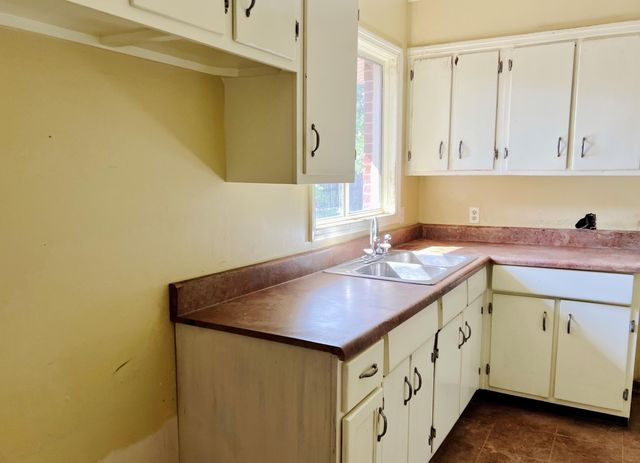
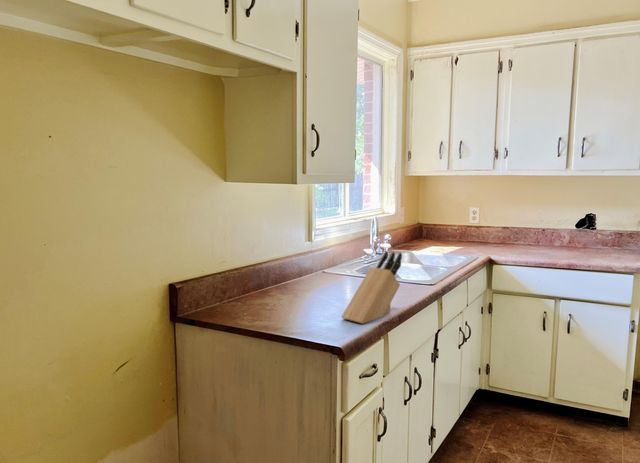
+ knife block [340,250,403,325]
